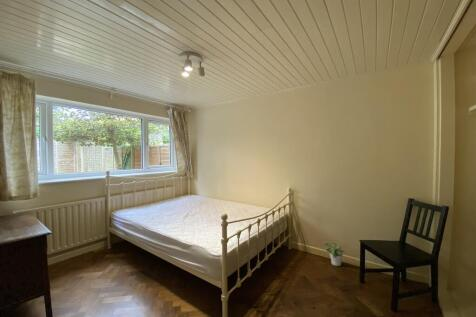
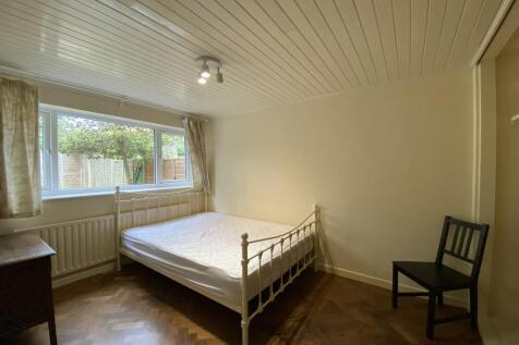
- potted plant [323,240,345,267]
